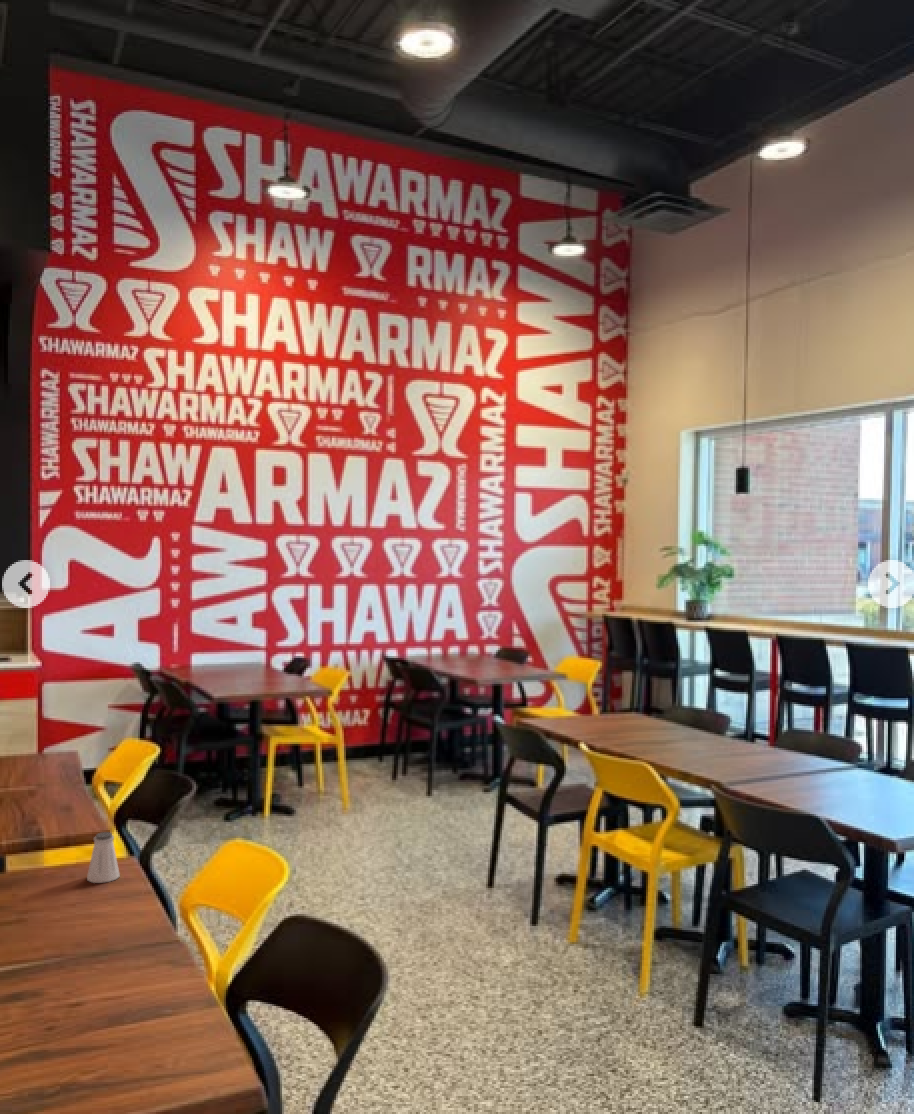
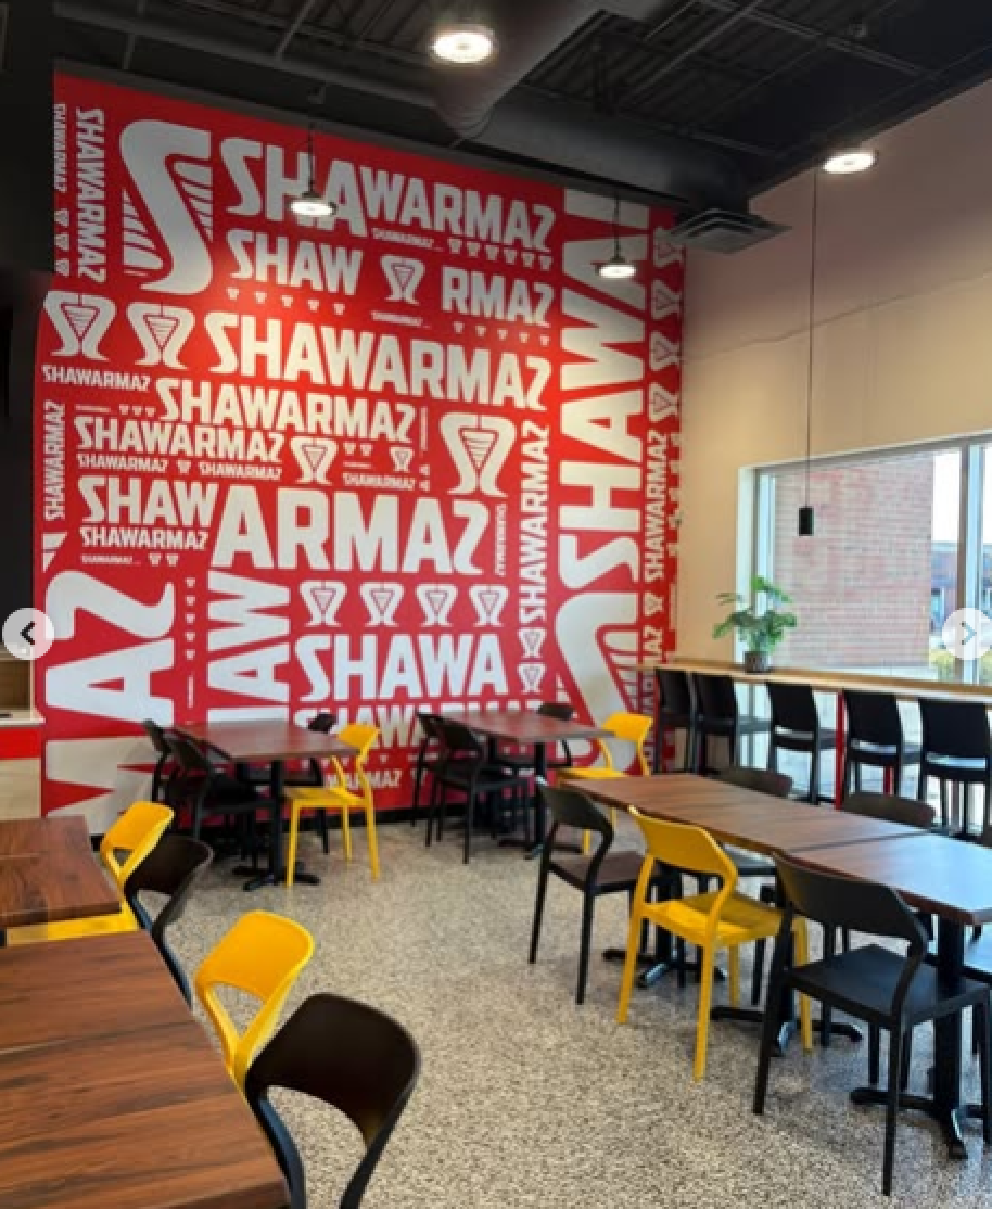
- saltshaker [86,831,121,884]
